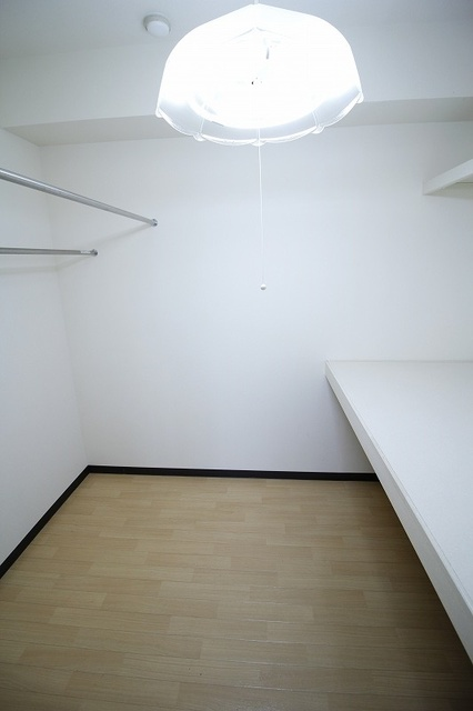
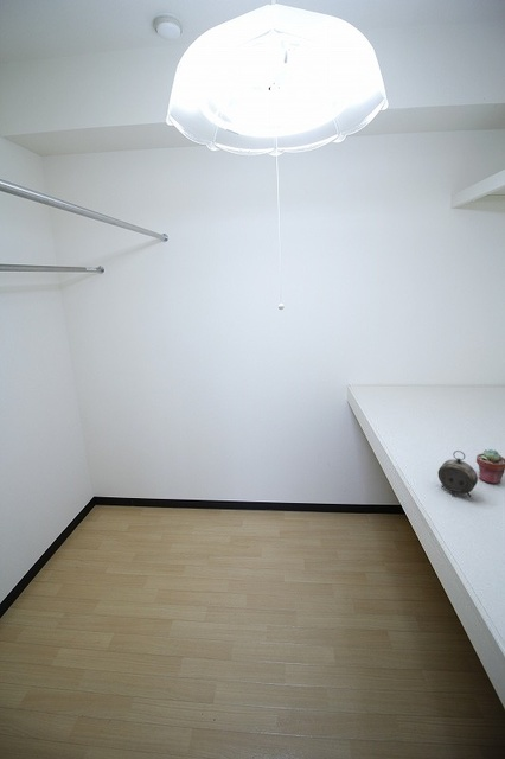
+ alarm clock [437,449,479,498]
+ potted succulent [475,448,505,485]
